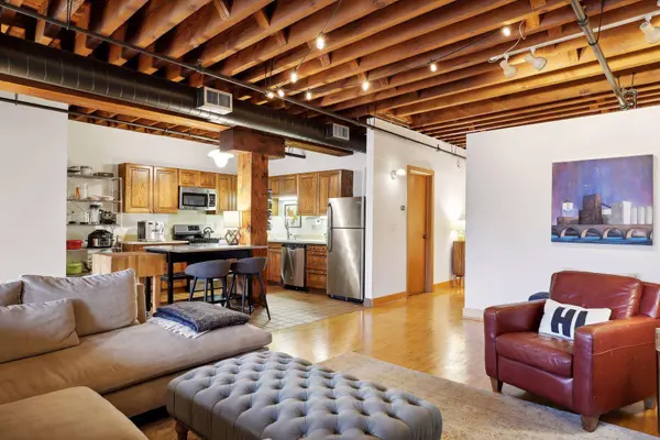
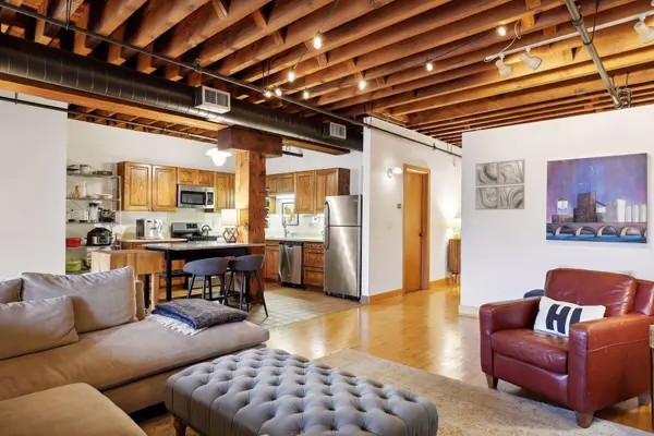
+ wall art [474,158,525,210]
